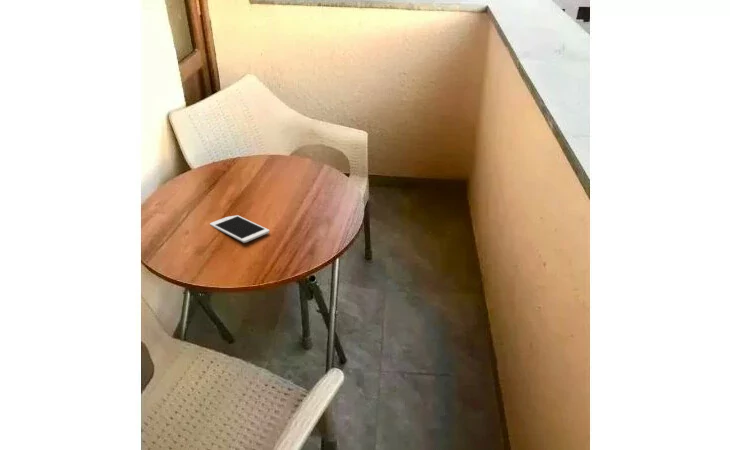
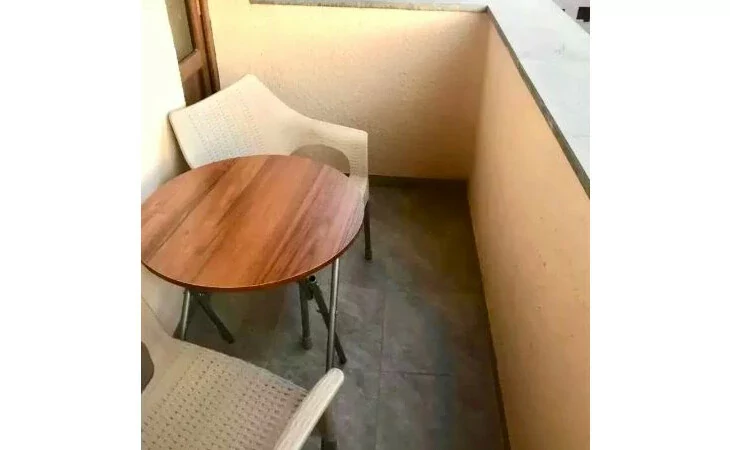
- cell phone [209,214,270,244]
